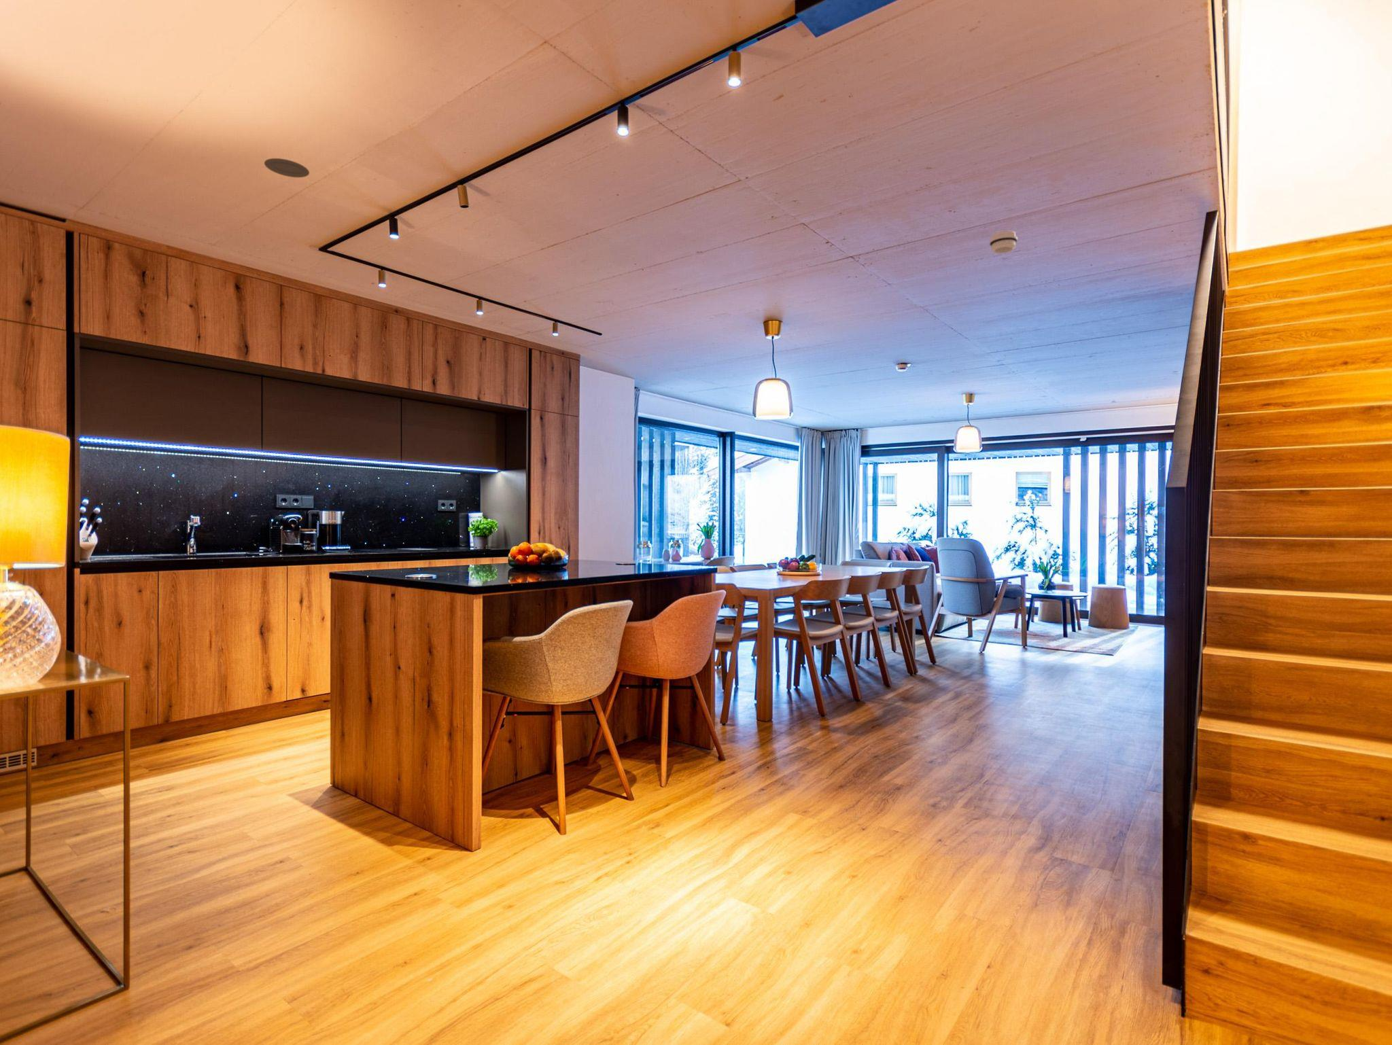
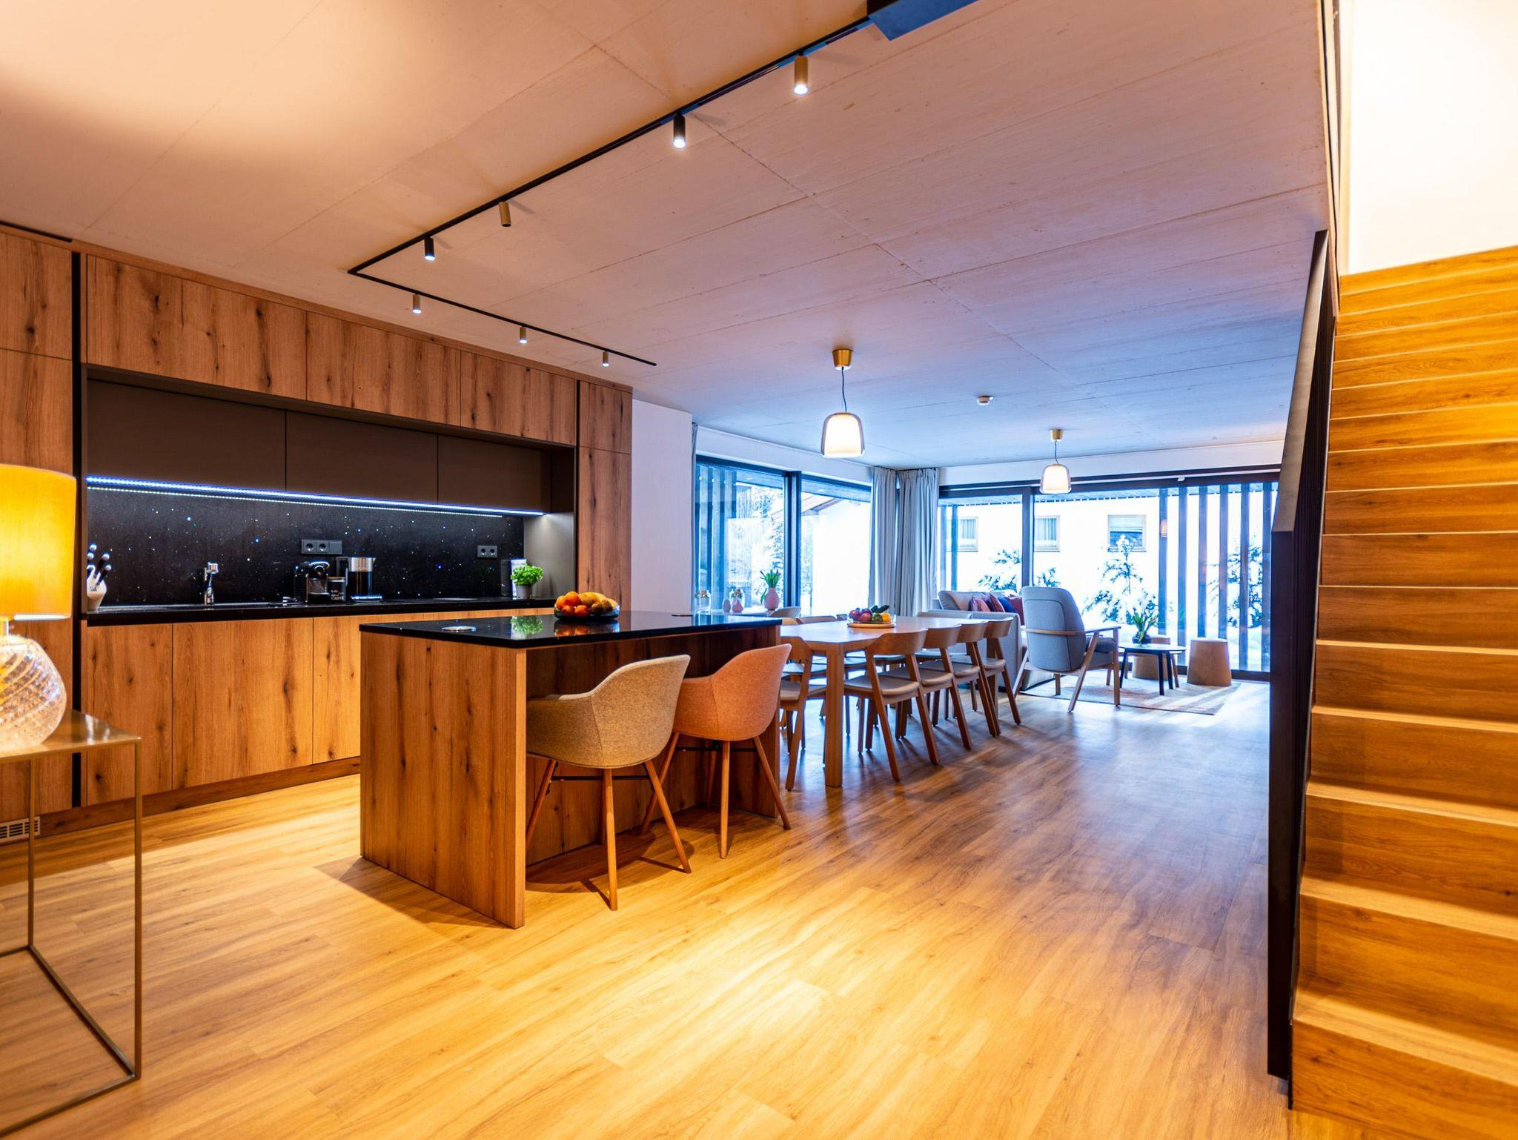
- recessed light [263,158,310,178]
- smoke detector [989,231,1018,255]
